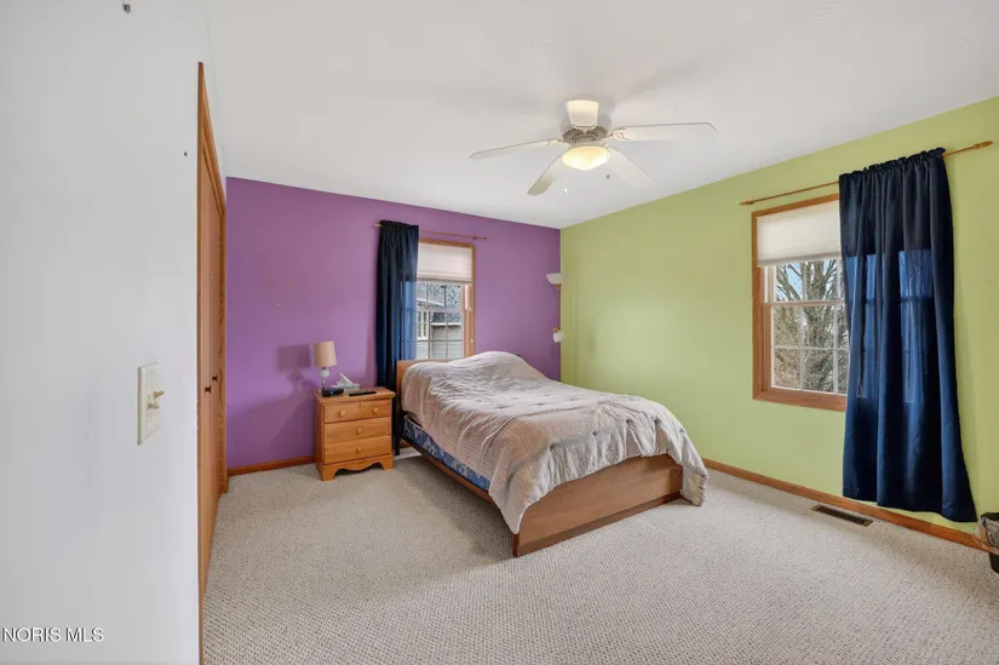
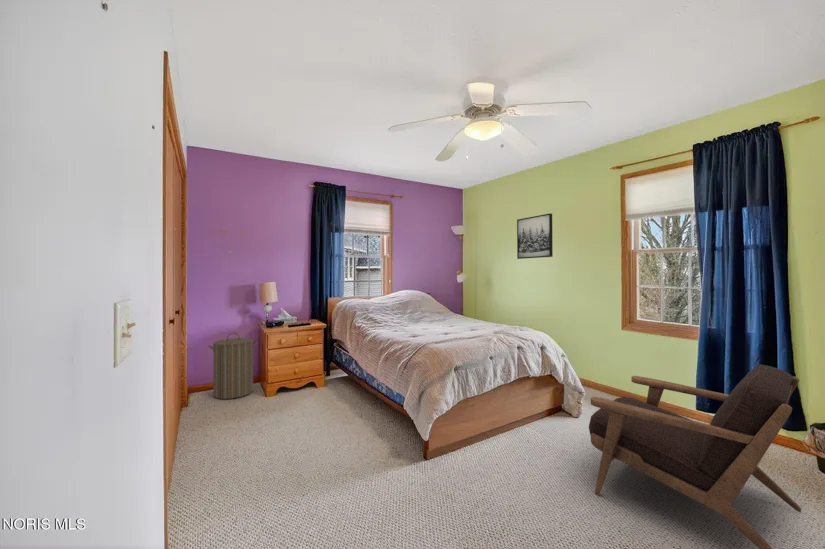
+ armchair [588,363,802,549]
+ laundry hamper [207,332,259,400]
+ wall art [516,212,554,260]
